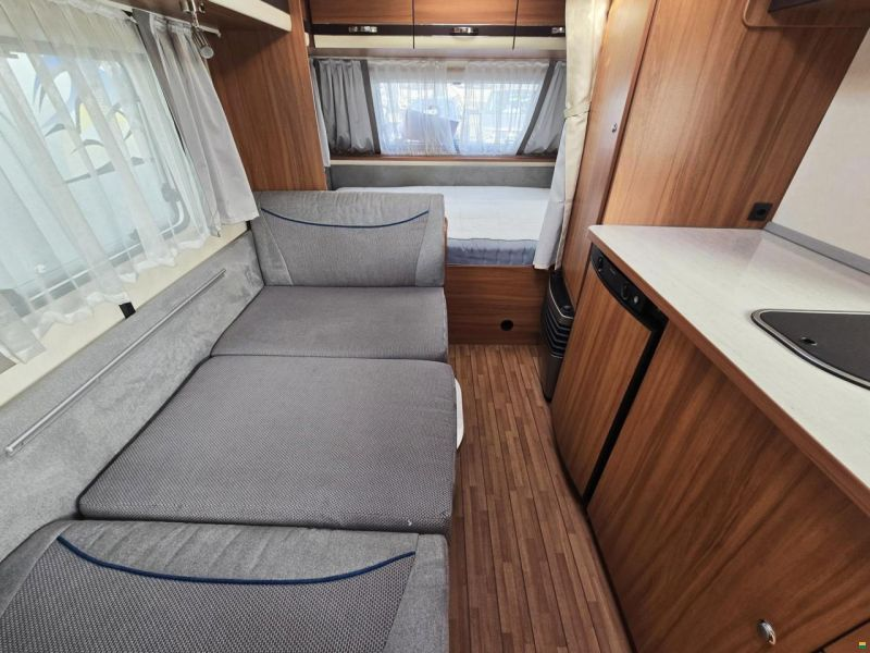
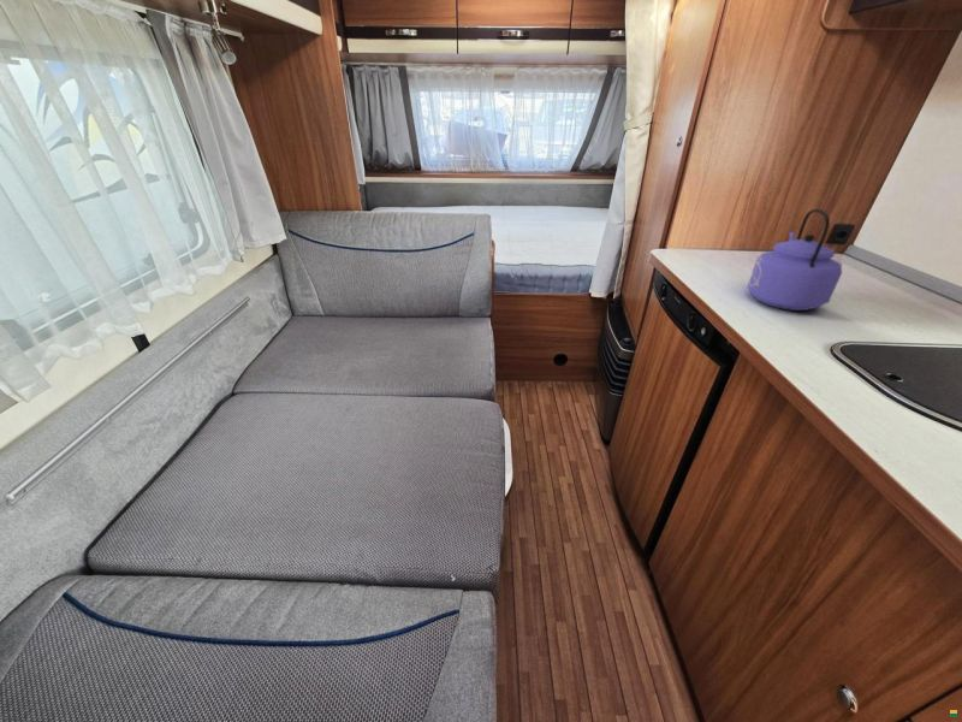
+ kettle [746,208,843,312]
